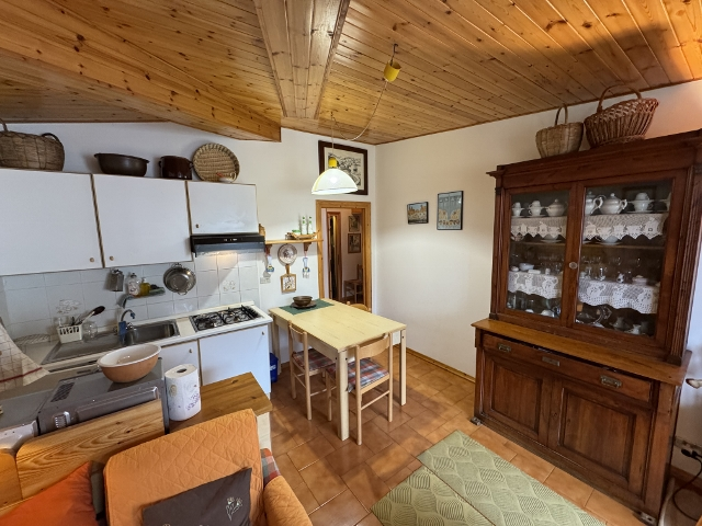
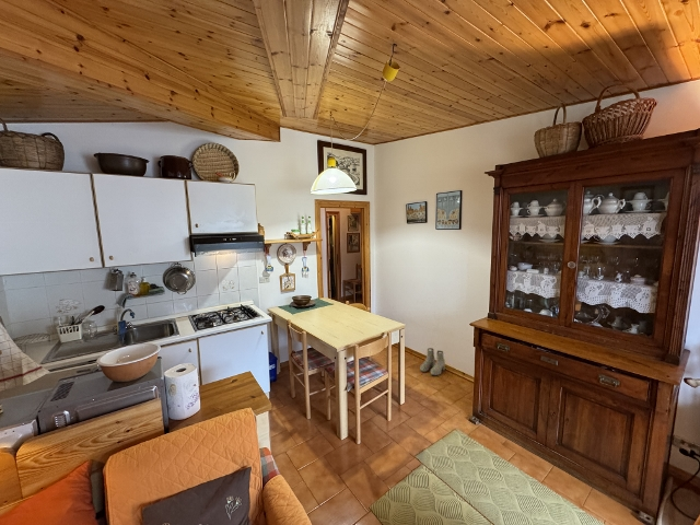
+ boots [419,347,446,376]
